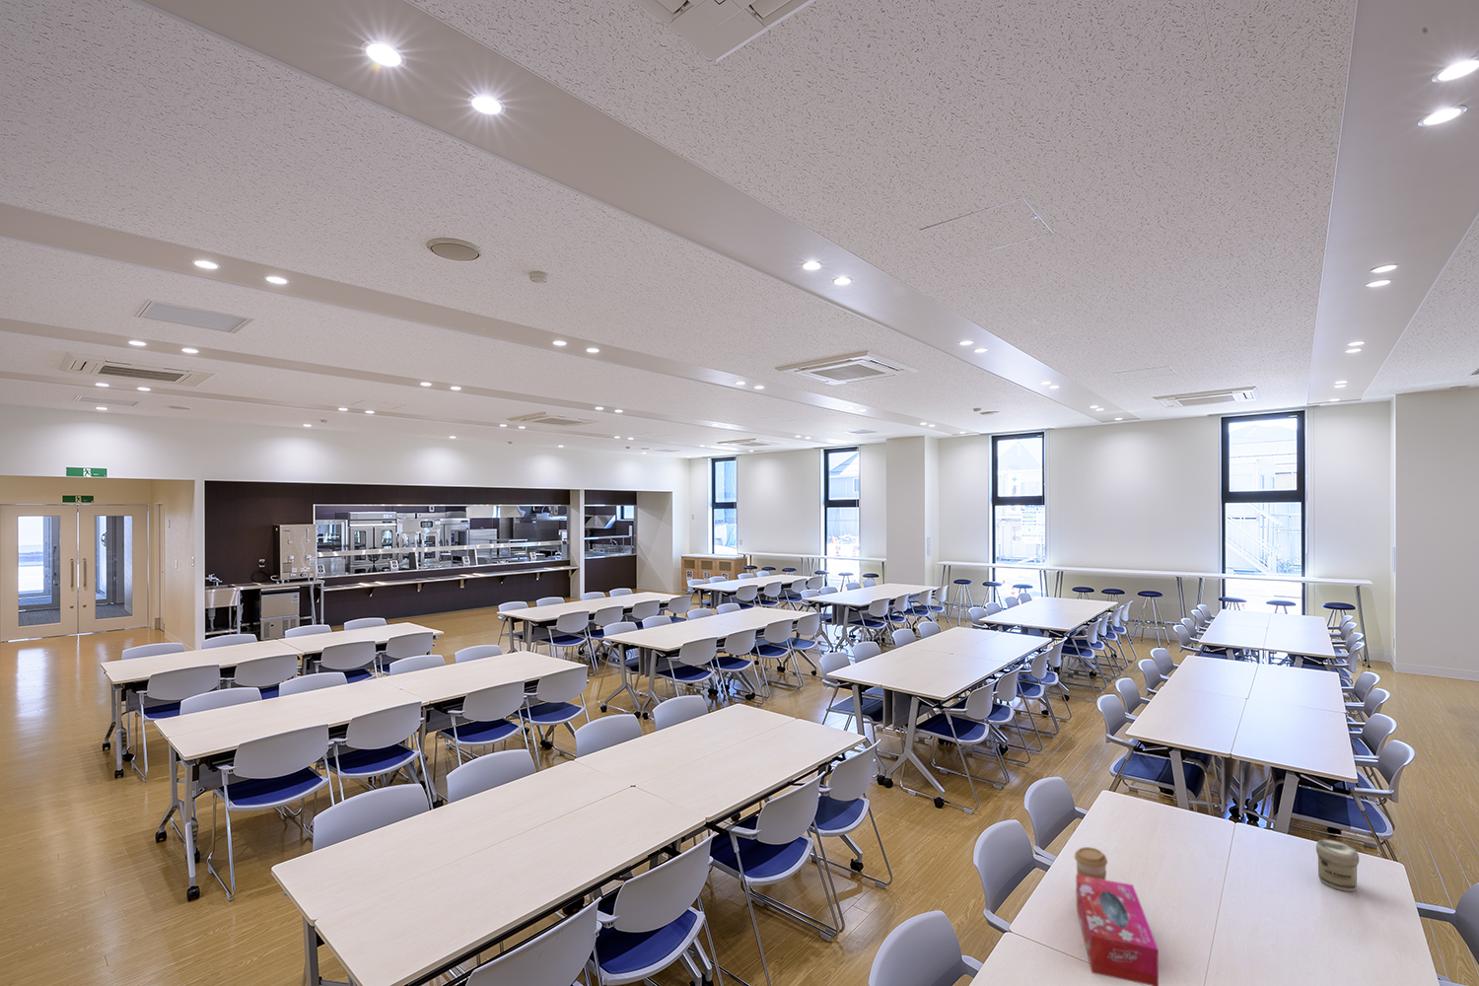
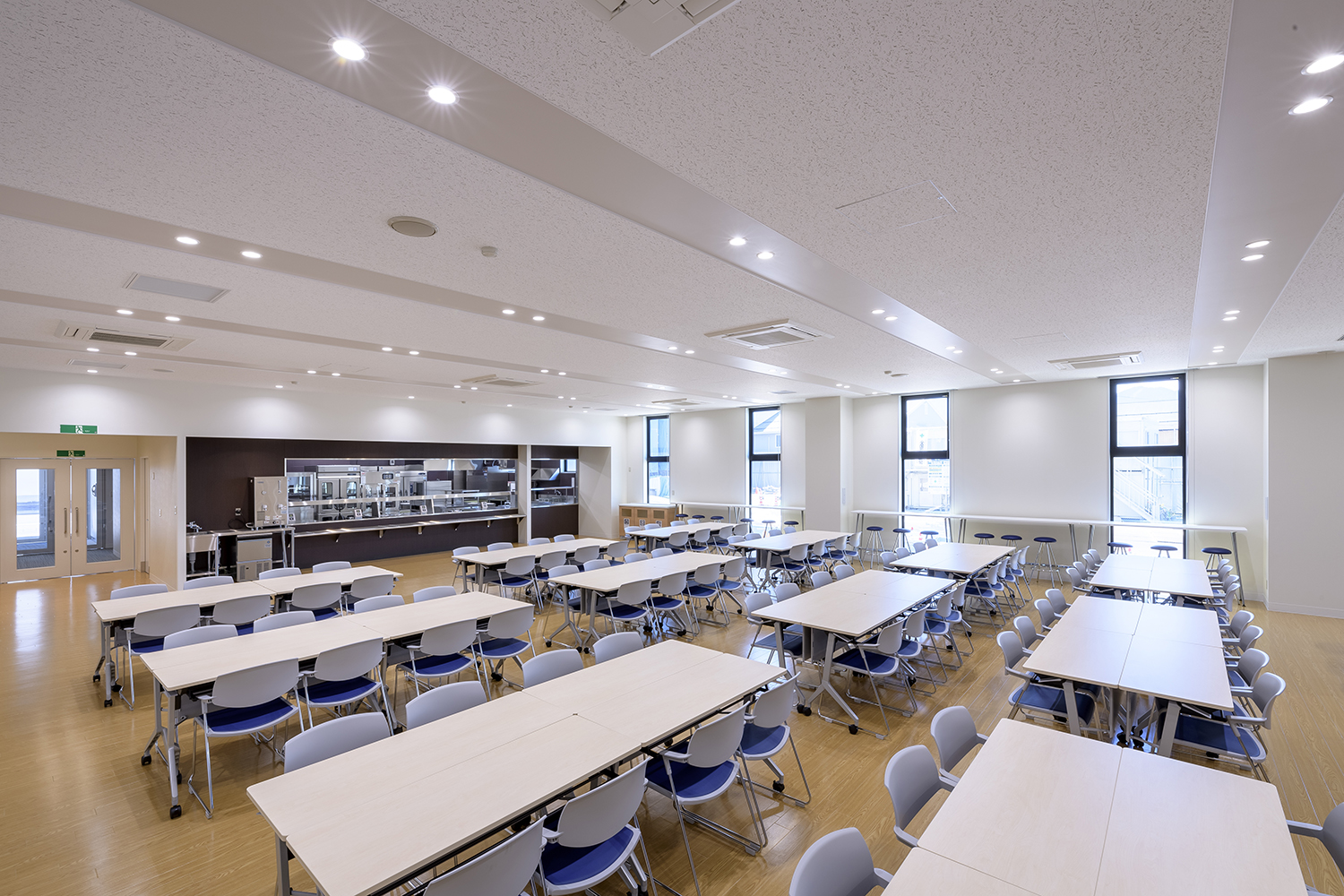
- tissue box [1075,874,1160,986]
- coffee cup [1074,846,1108,879]
- jar [1315,839,1360,892]
